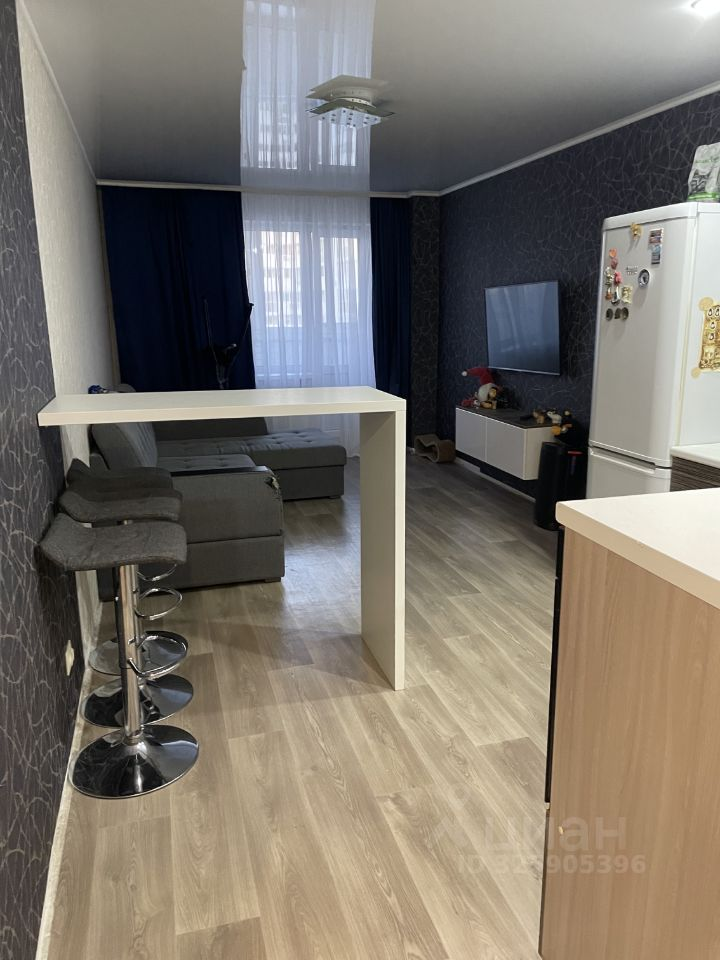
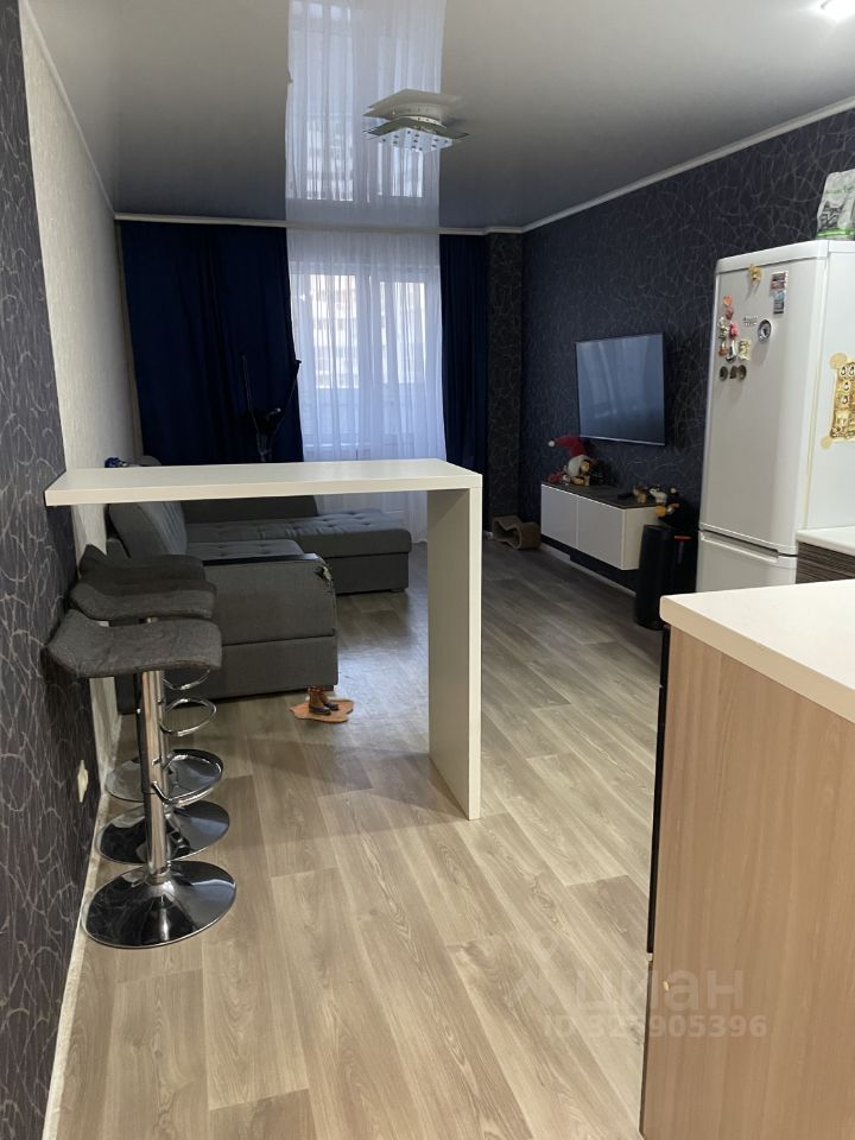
+ boots [289,685,355,723]
